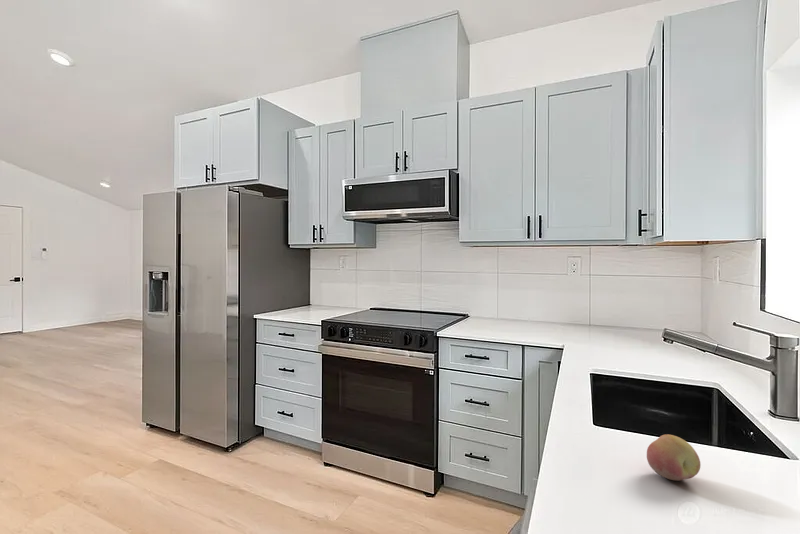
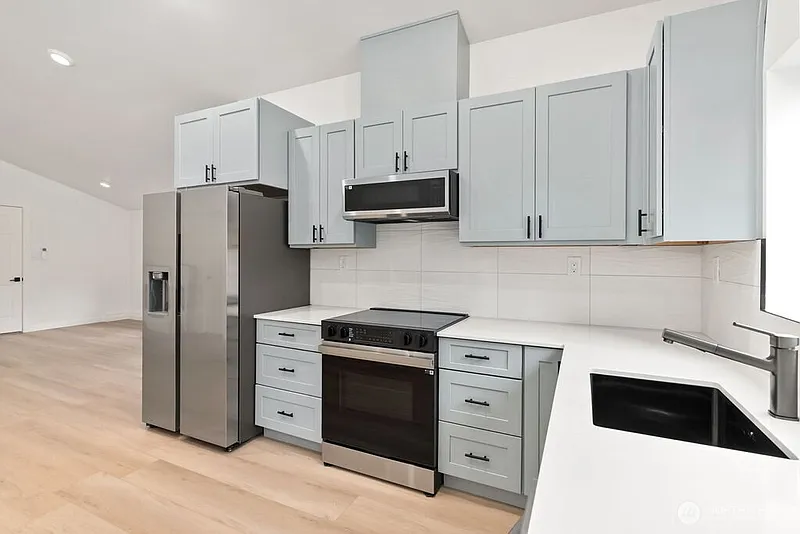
- fruit [646,433,702,482]
